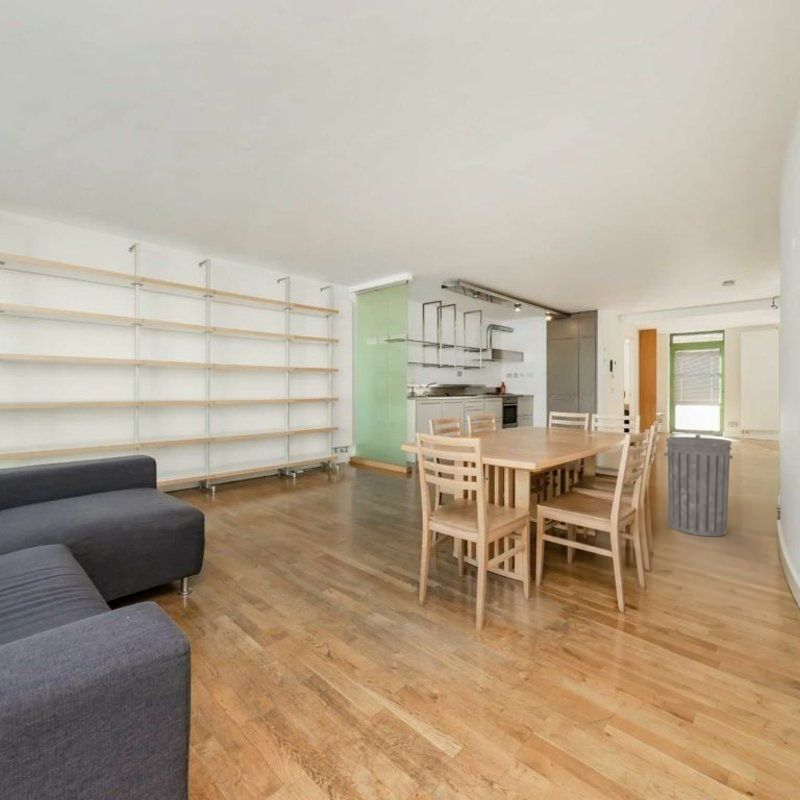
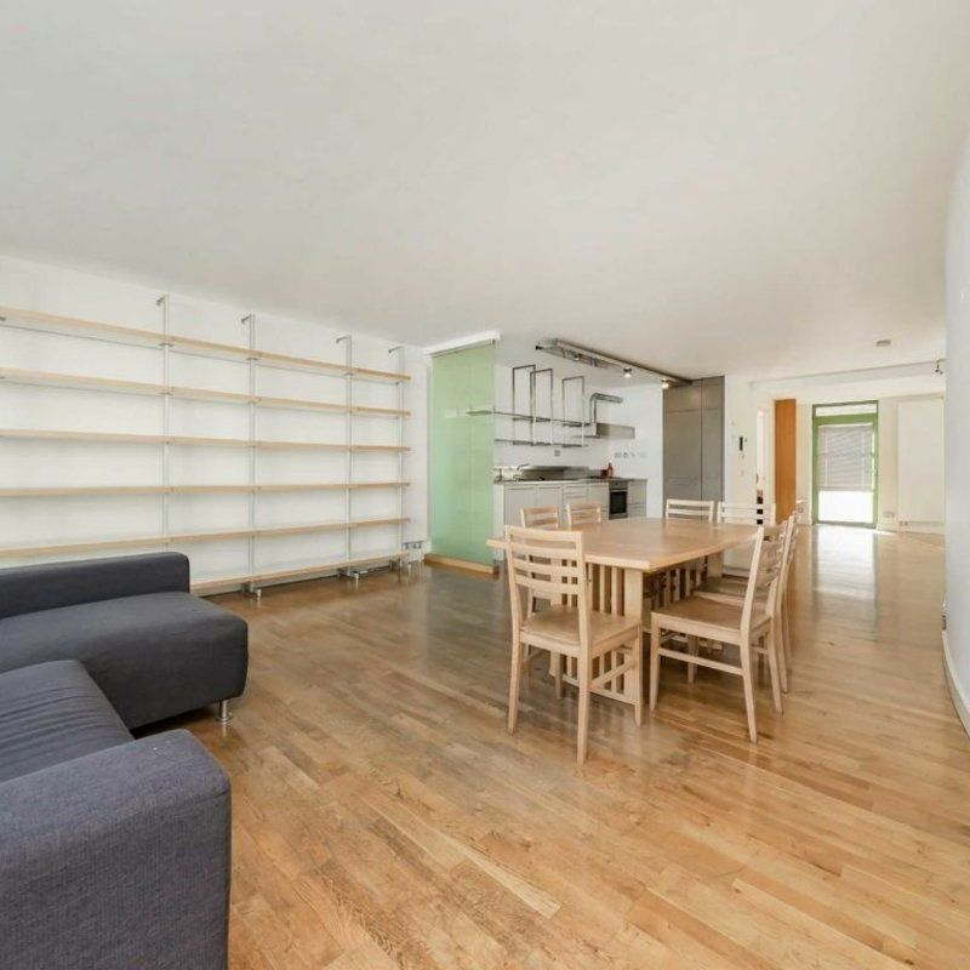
- trash can [663,434,734,537]
